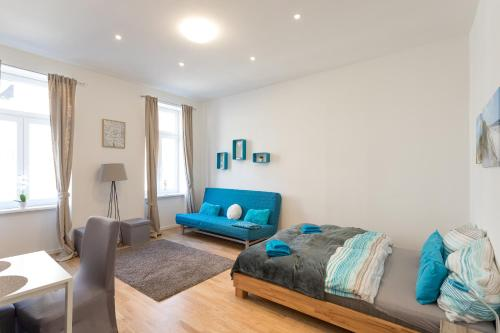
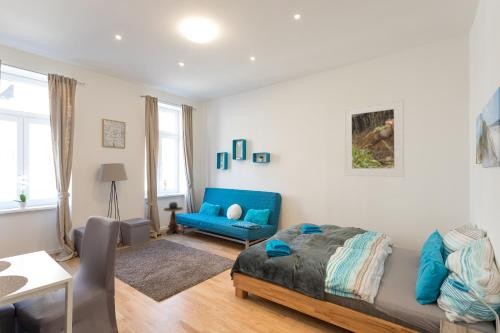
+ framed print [343,98,405,178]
+ side table [163,201,184,236]
